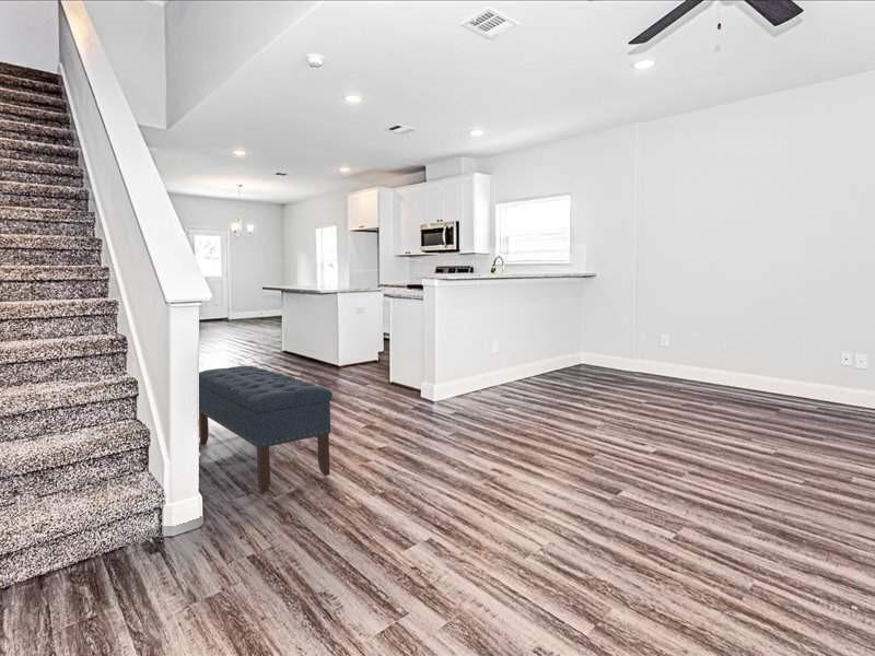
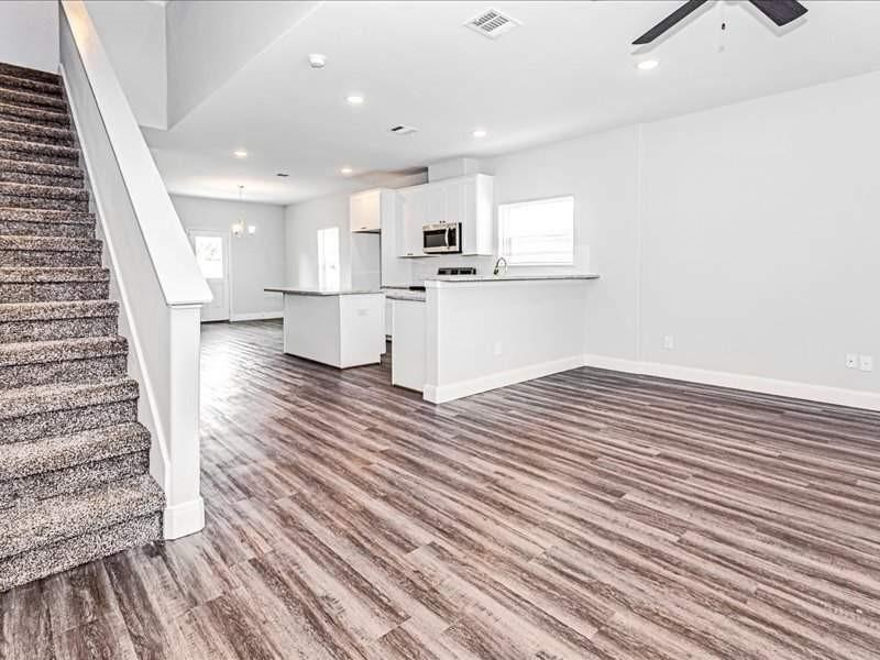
- bench [198,365,334,494]
